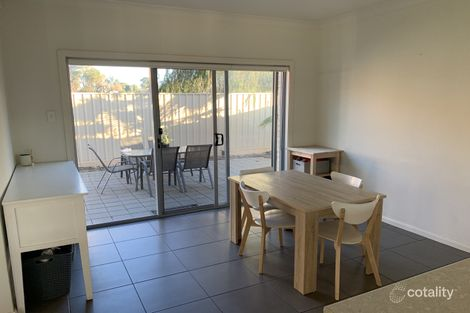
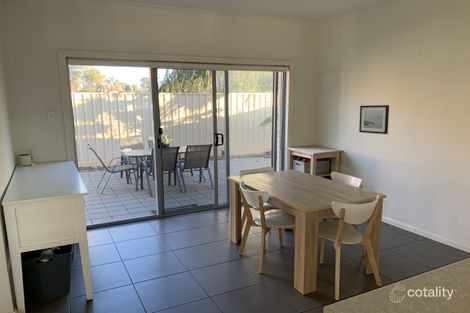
+ wall art [358,104,390,135]
